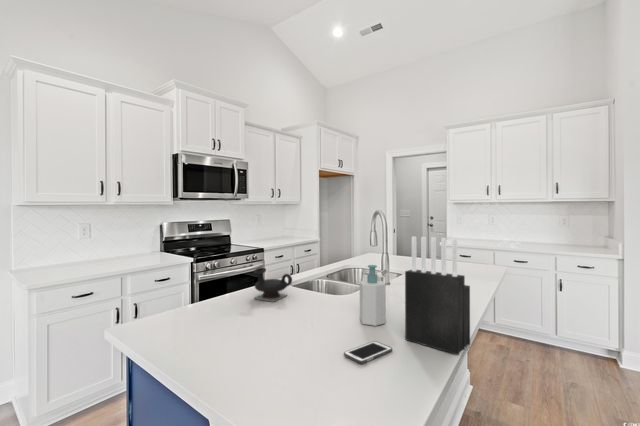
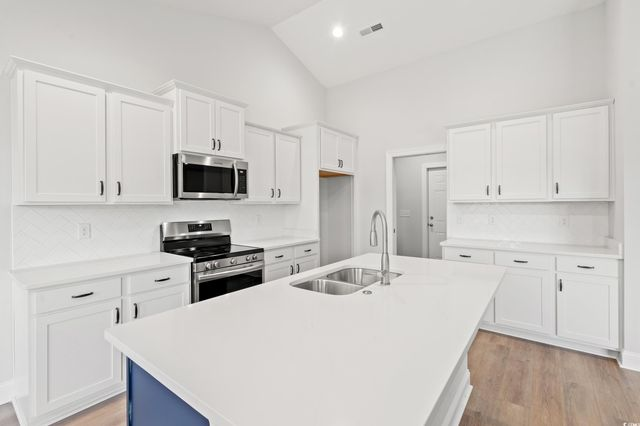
- cell phone [343,340,393,365]
- soap bottle [359,264,387,327]
- teapot [252,267,293,303]
- knife block [404,235,471,356]
